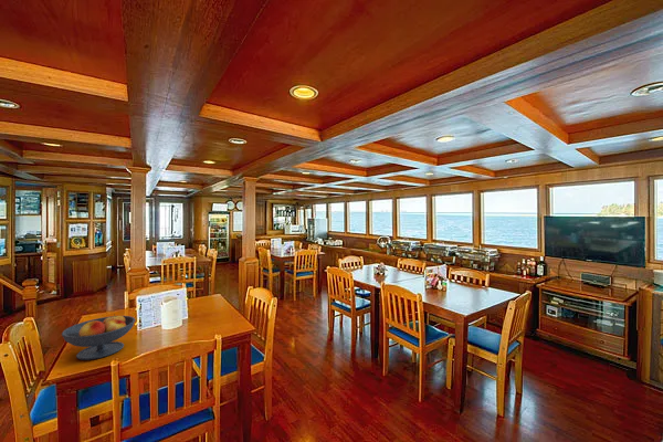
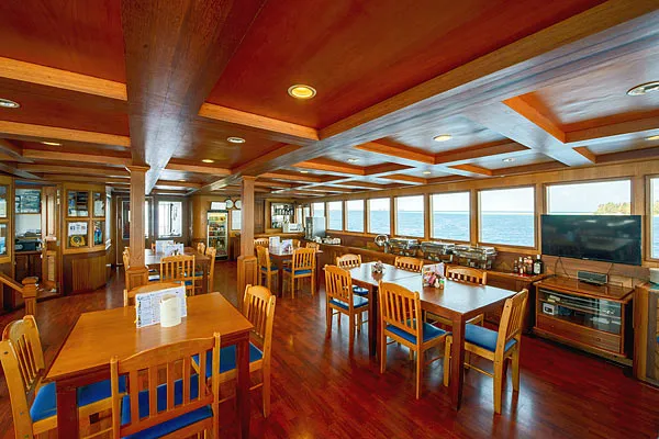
- fruit bowl [61,313,136,361]
